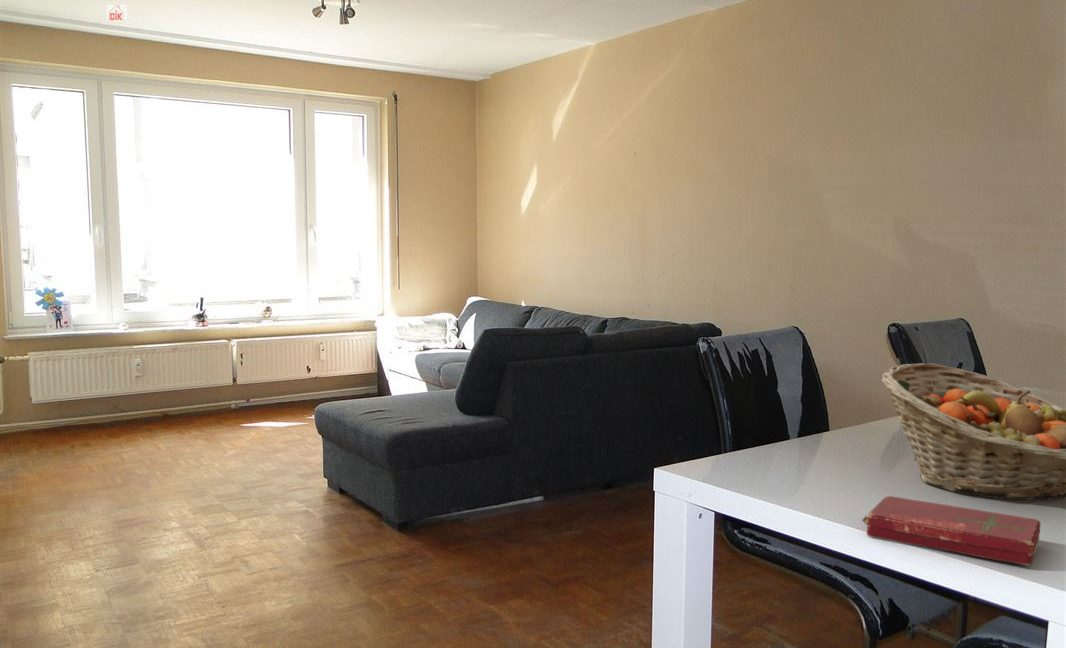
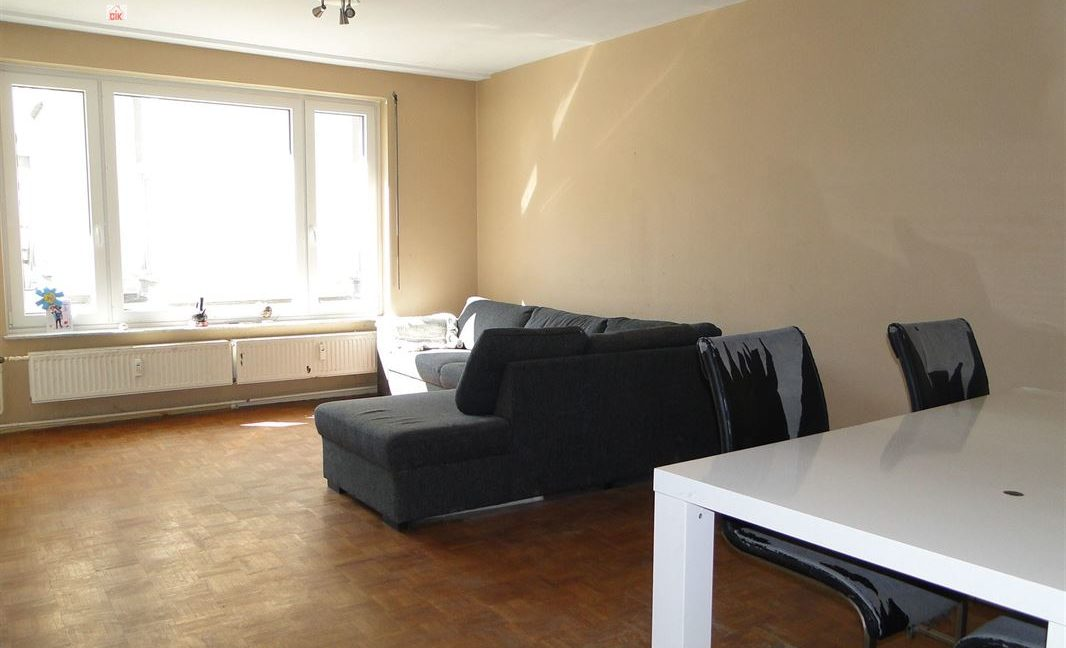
- book [861,495,1041,567]
- fruit basket [881,362,1066,501]
